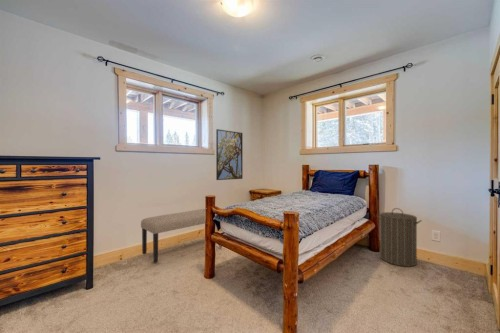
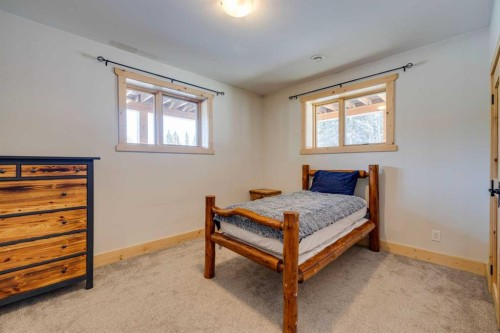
- bench [140,208,206,264]
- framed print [215,128,244,181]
- laundry hamper [376,207,423,268]
